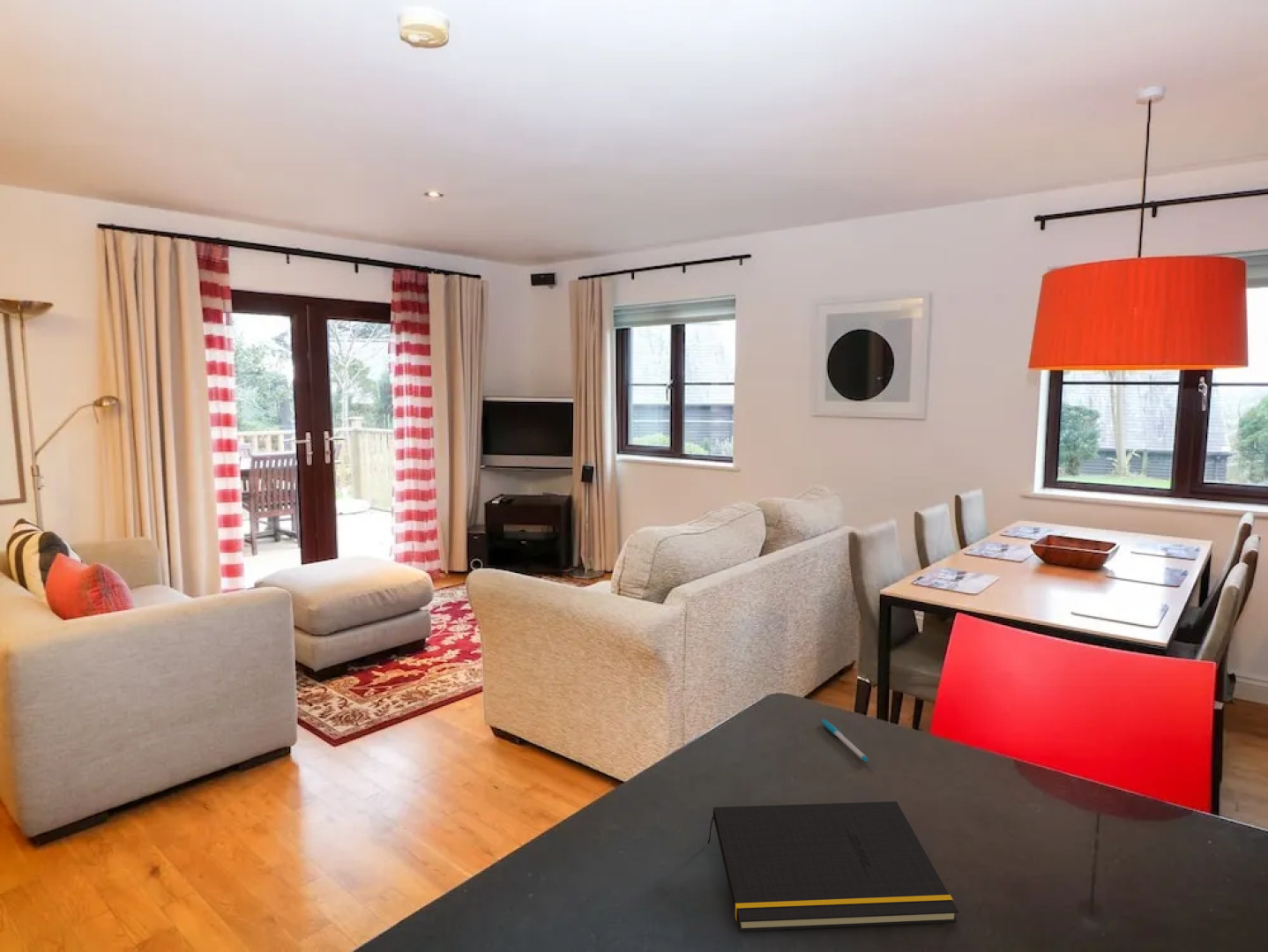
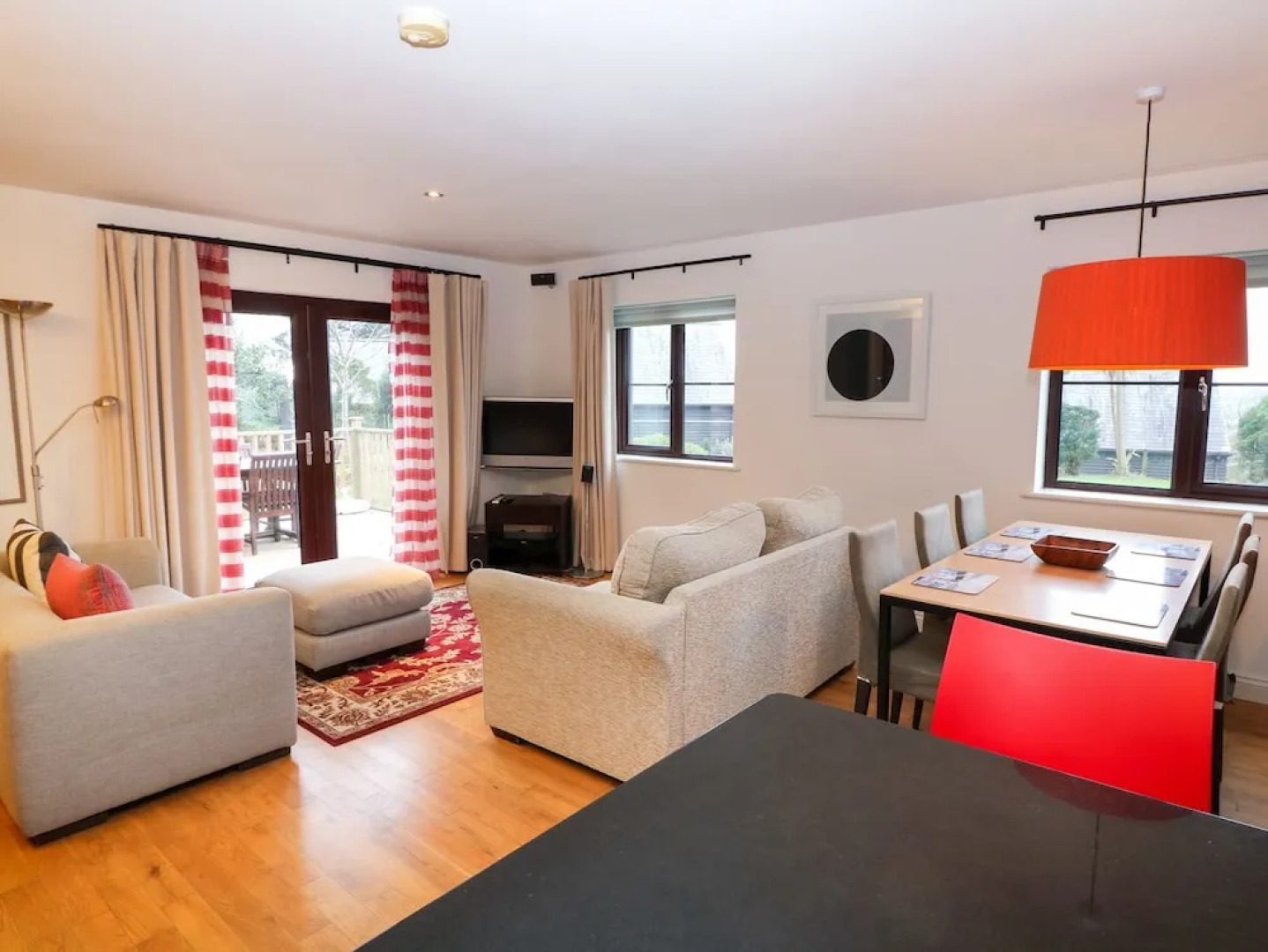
- notepad [707,800,959,933]
- pen [821,718,869,762]
